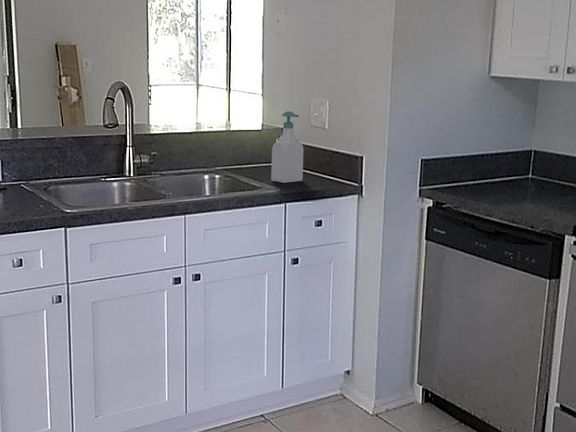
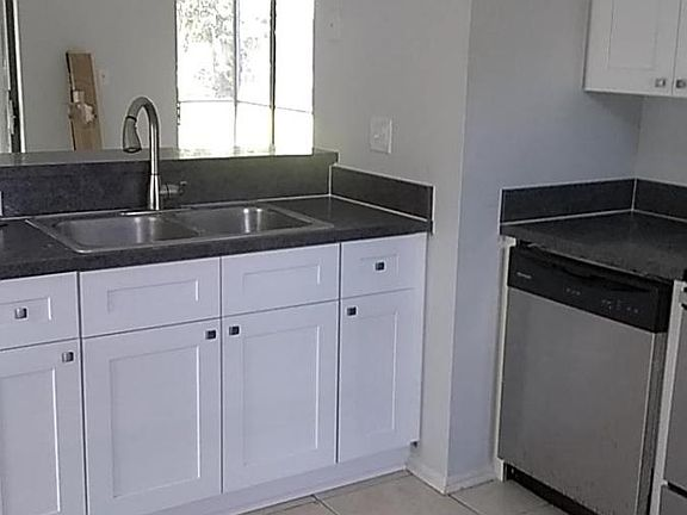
- soap bottle [270,110,304,184]
